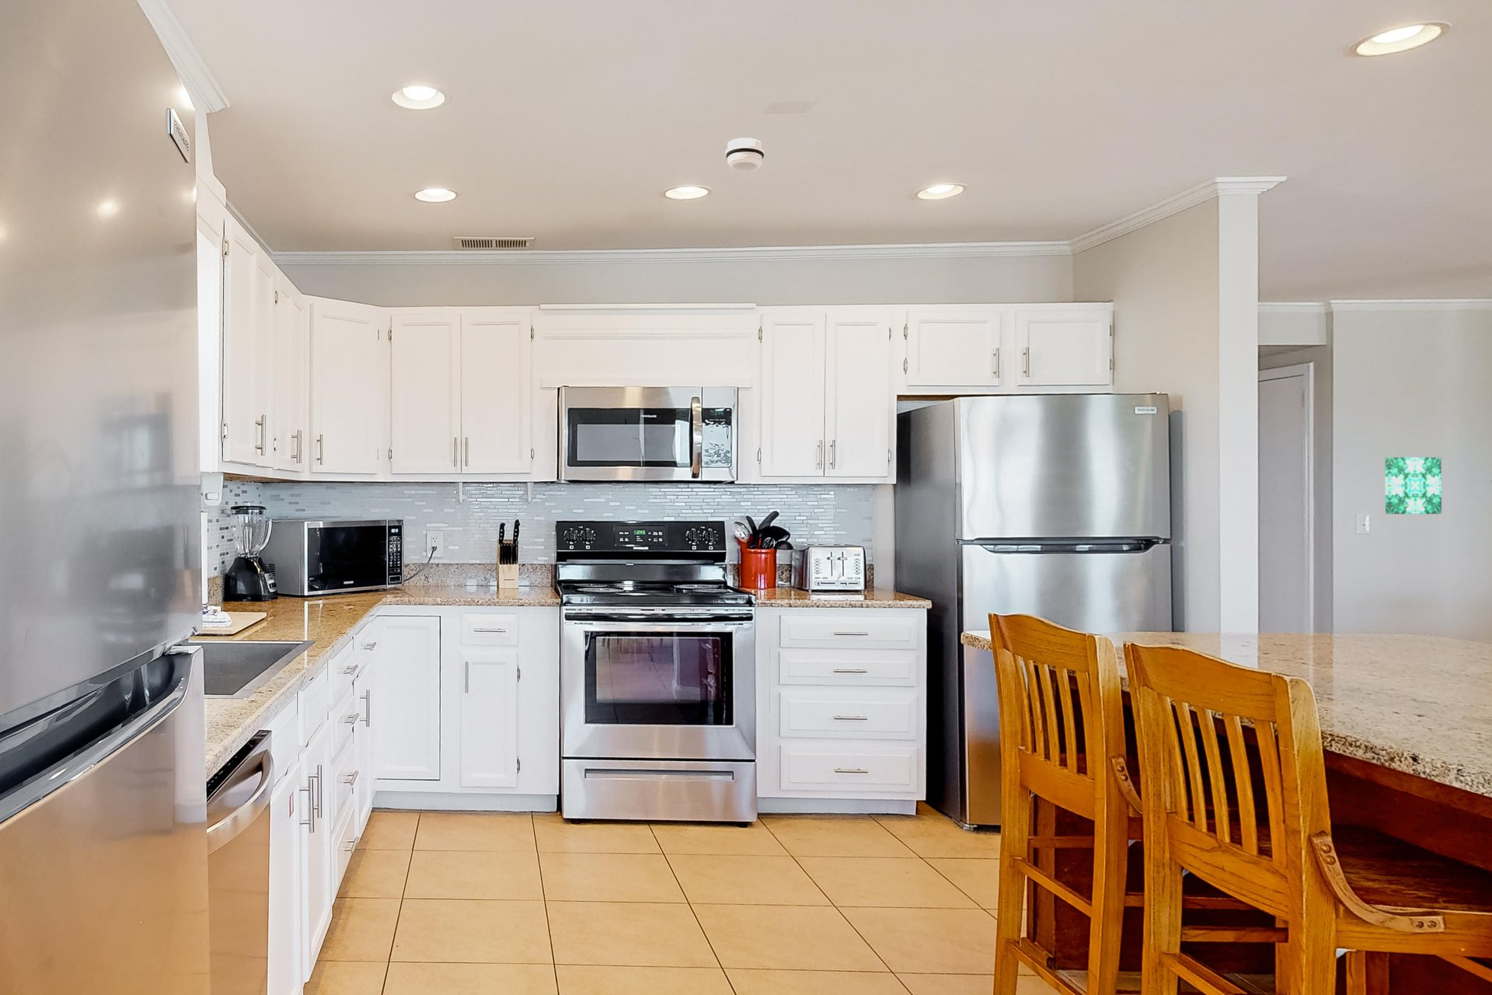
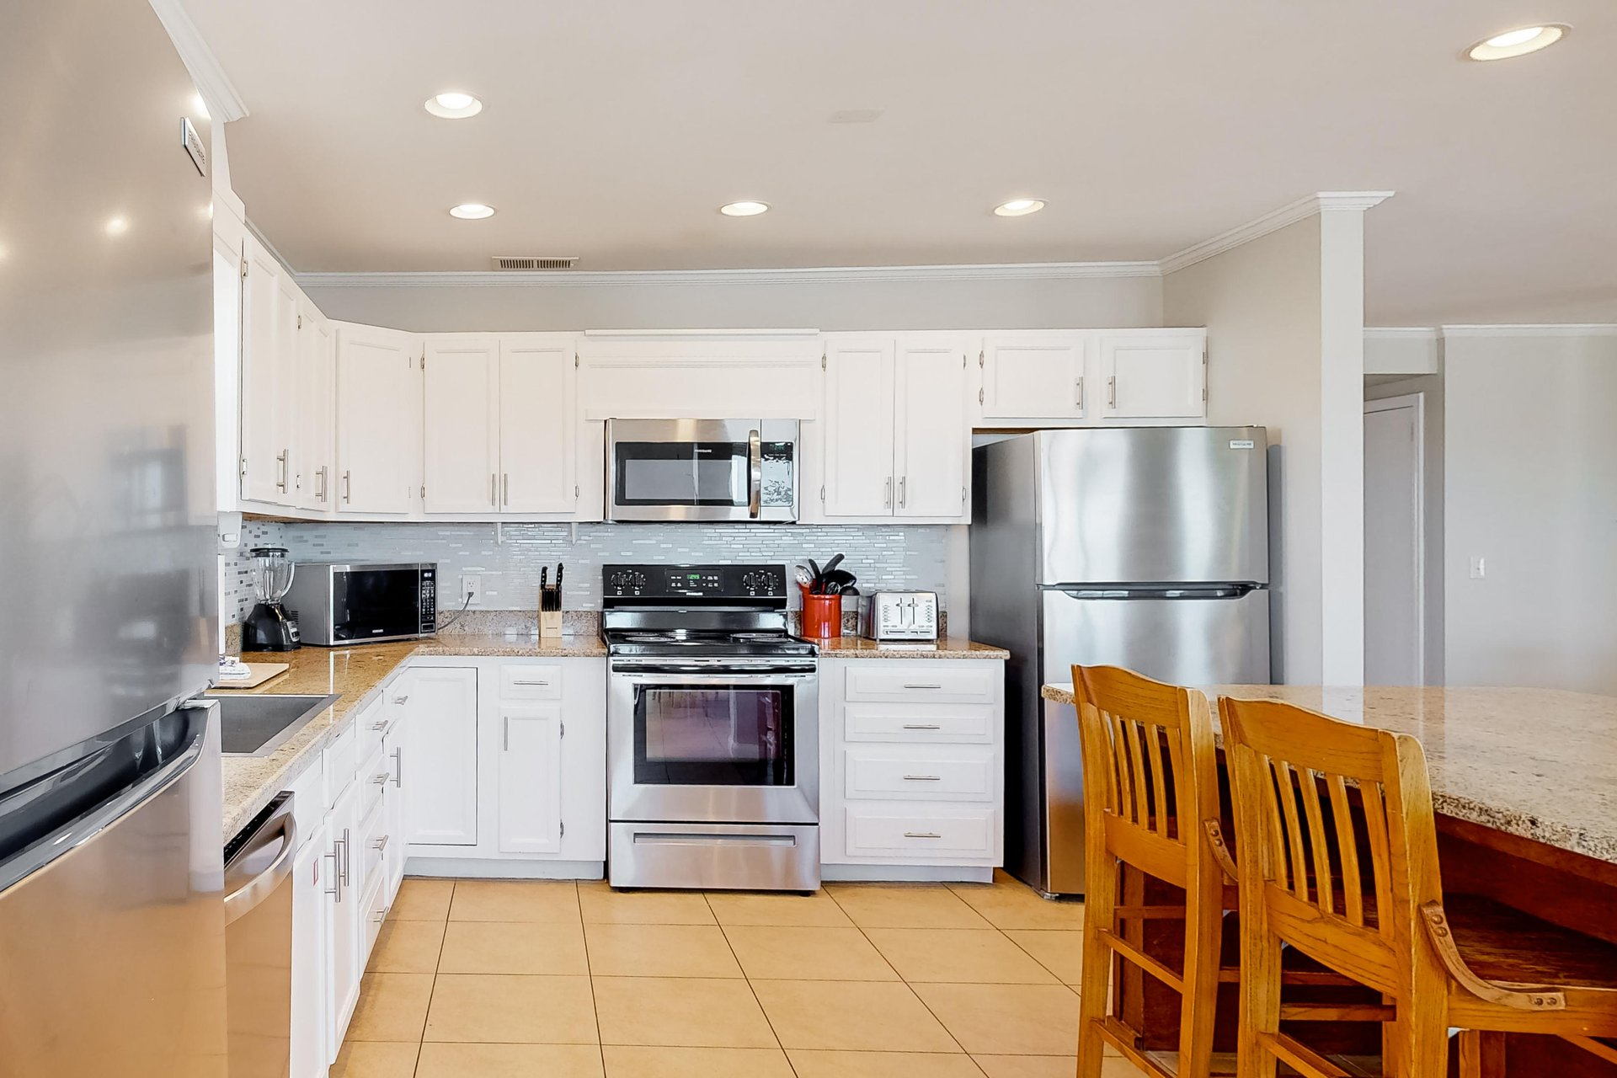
- wall art [1384,456,1442,514]
- smoke detector [724,137,765,172]
